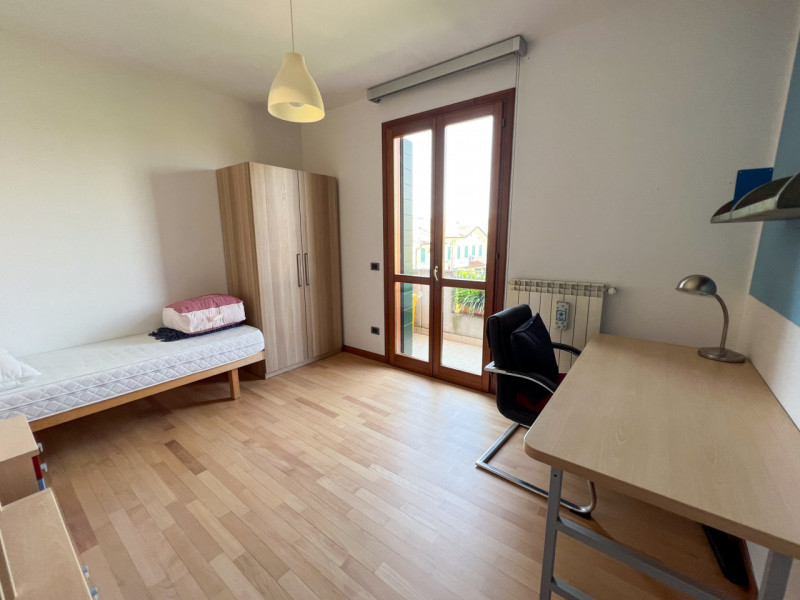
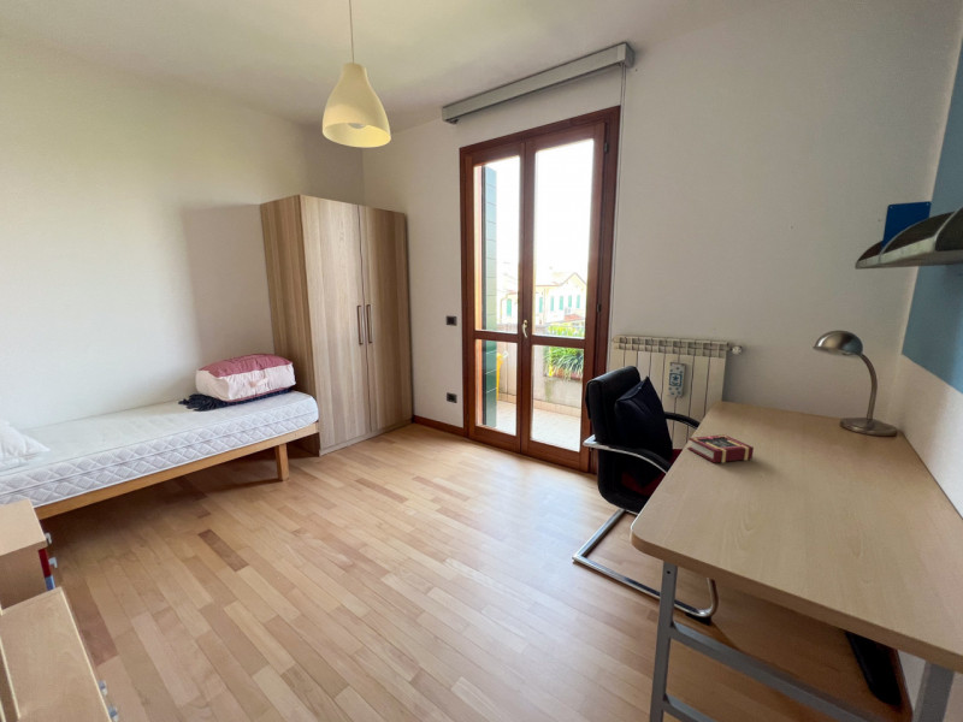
+ book [686,433,755,464]
